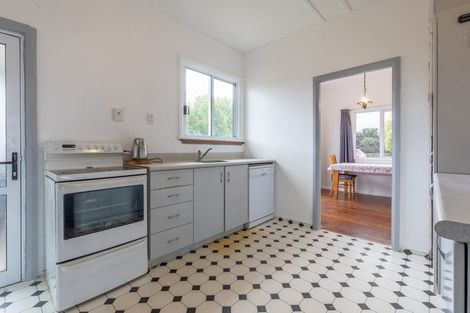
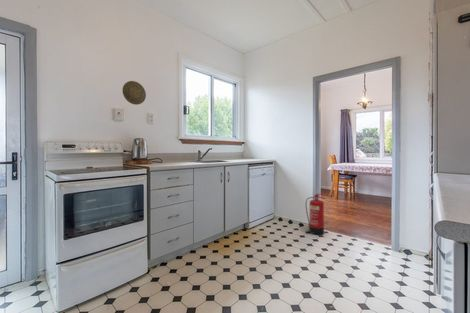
+ fire extinguisher [305,193,327,236]
+ decorative plate [121,80,147,106]
